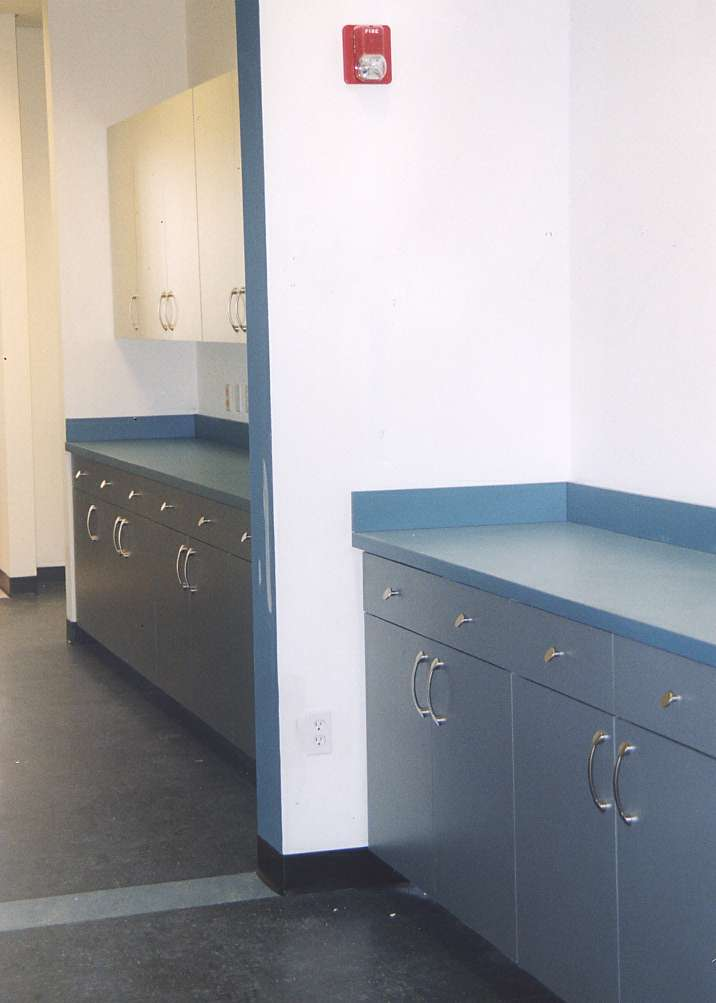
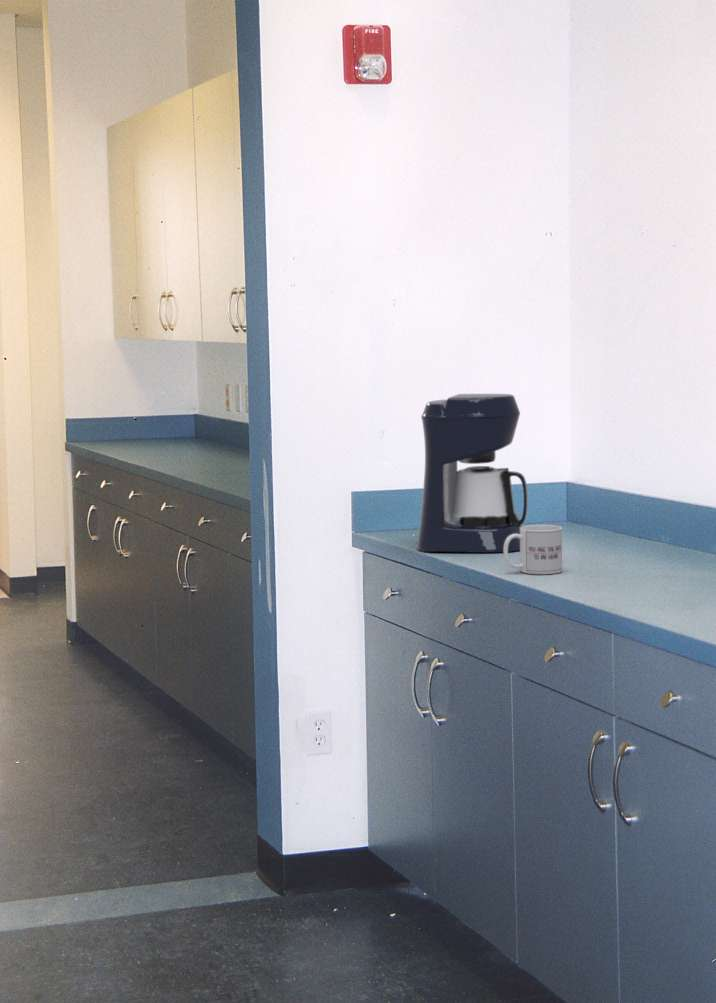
+ coffee maker [416,393,529,553]
+ mug [503,524,563,575]
